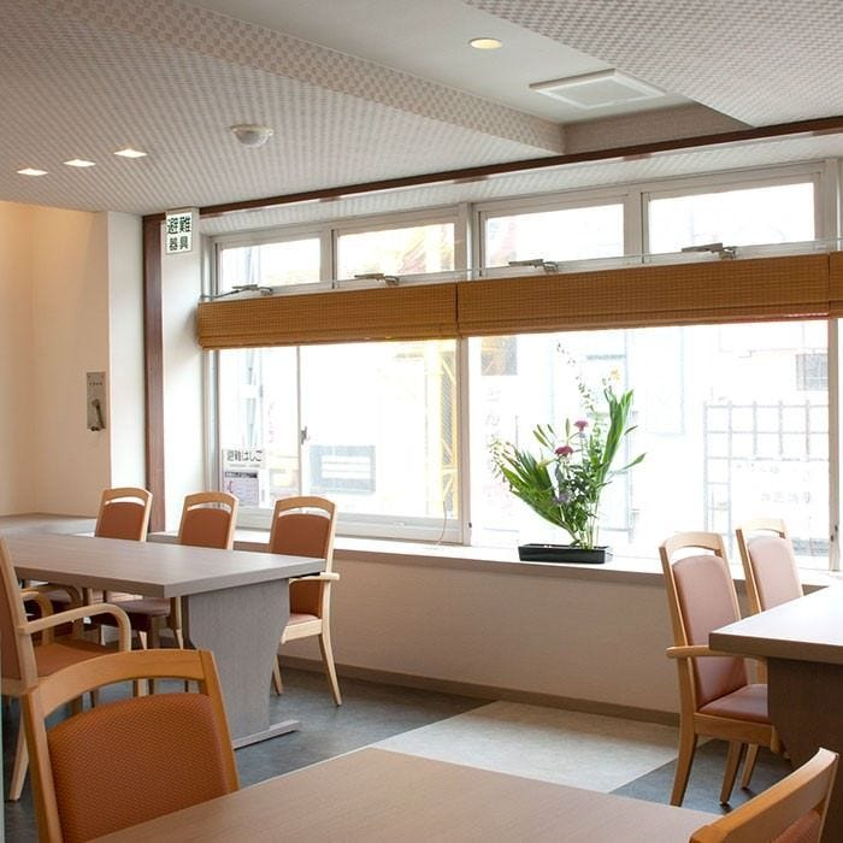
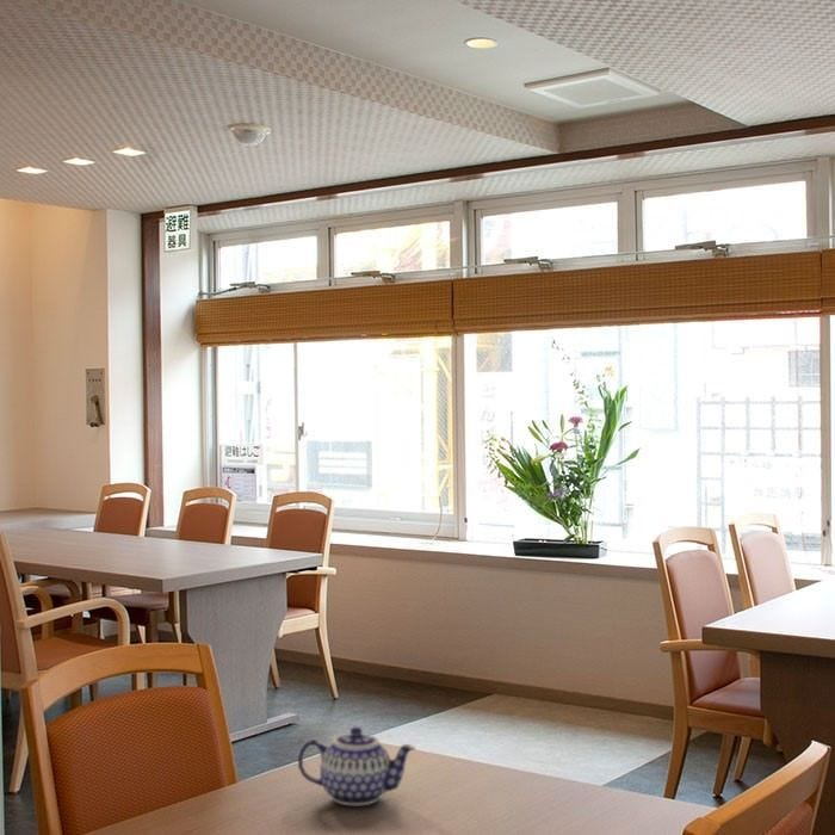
+ teapot [297,725,416,806]
